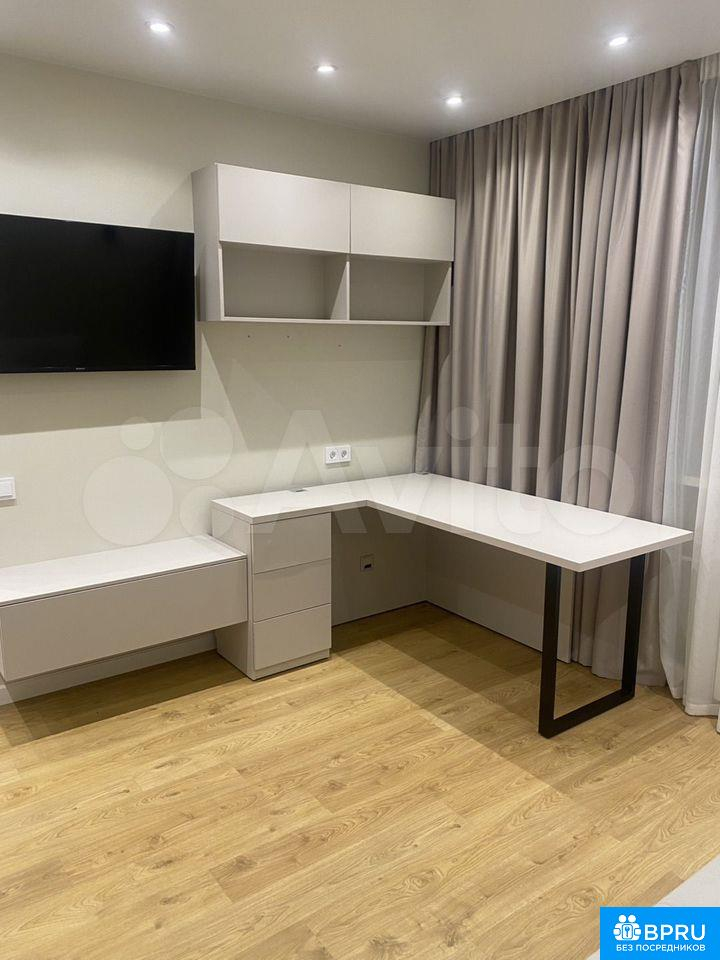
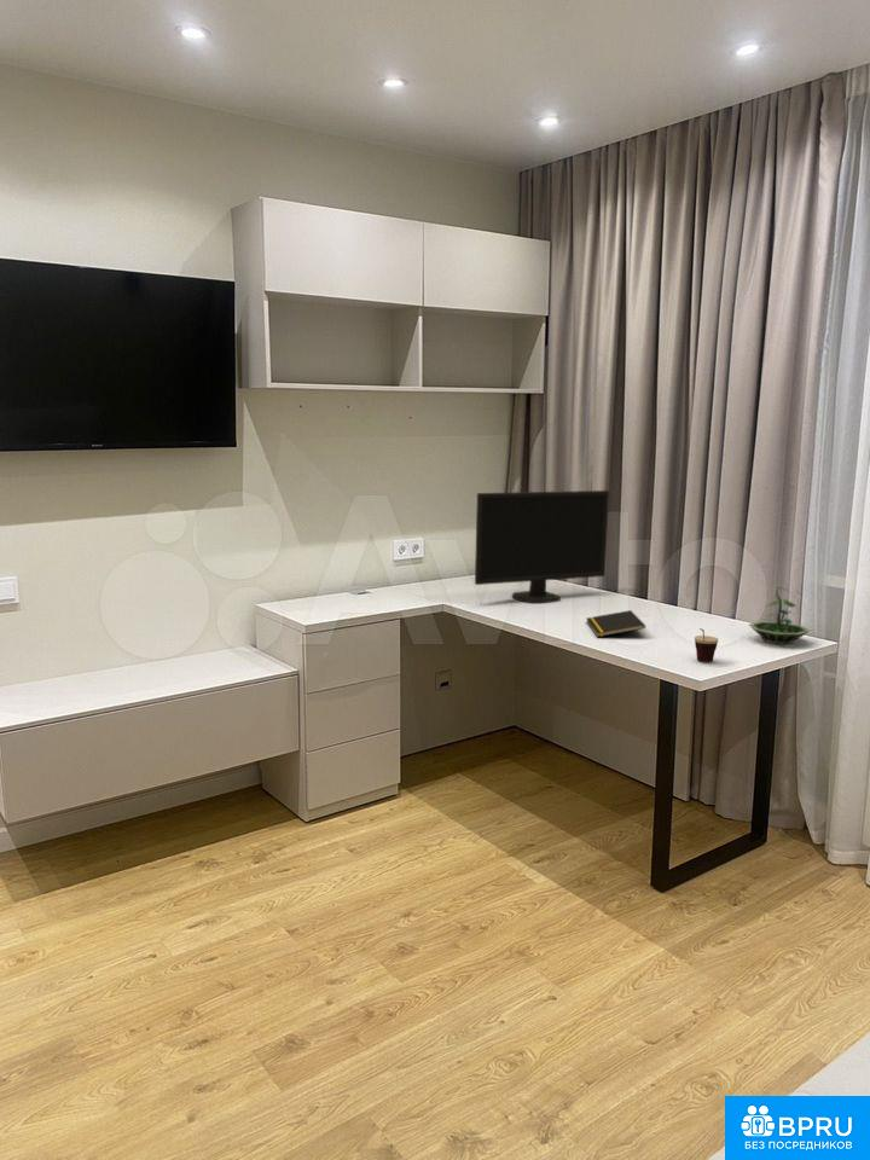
+ cup [694,627,720,663]
+ monitor [474,489,610,604]
+ notepad [586,609,646,638]
+ terrarium [748,586,811,645]
